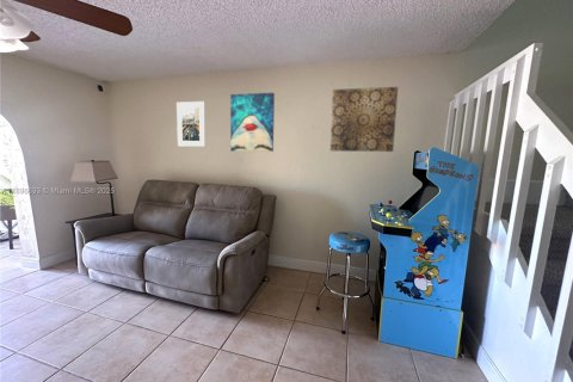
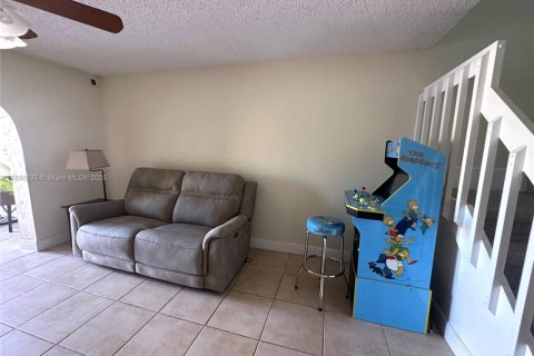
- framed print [175,100,207,148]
- wall art [329,86,399,153]
- wall art [229,92,276,153]
